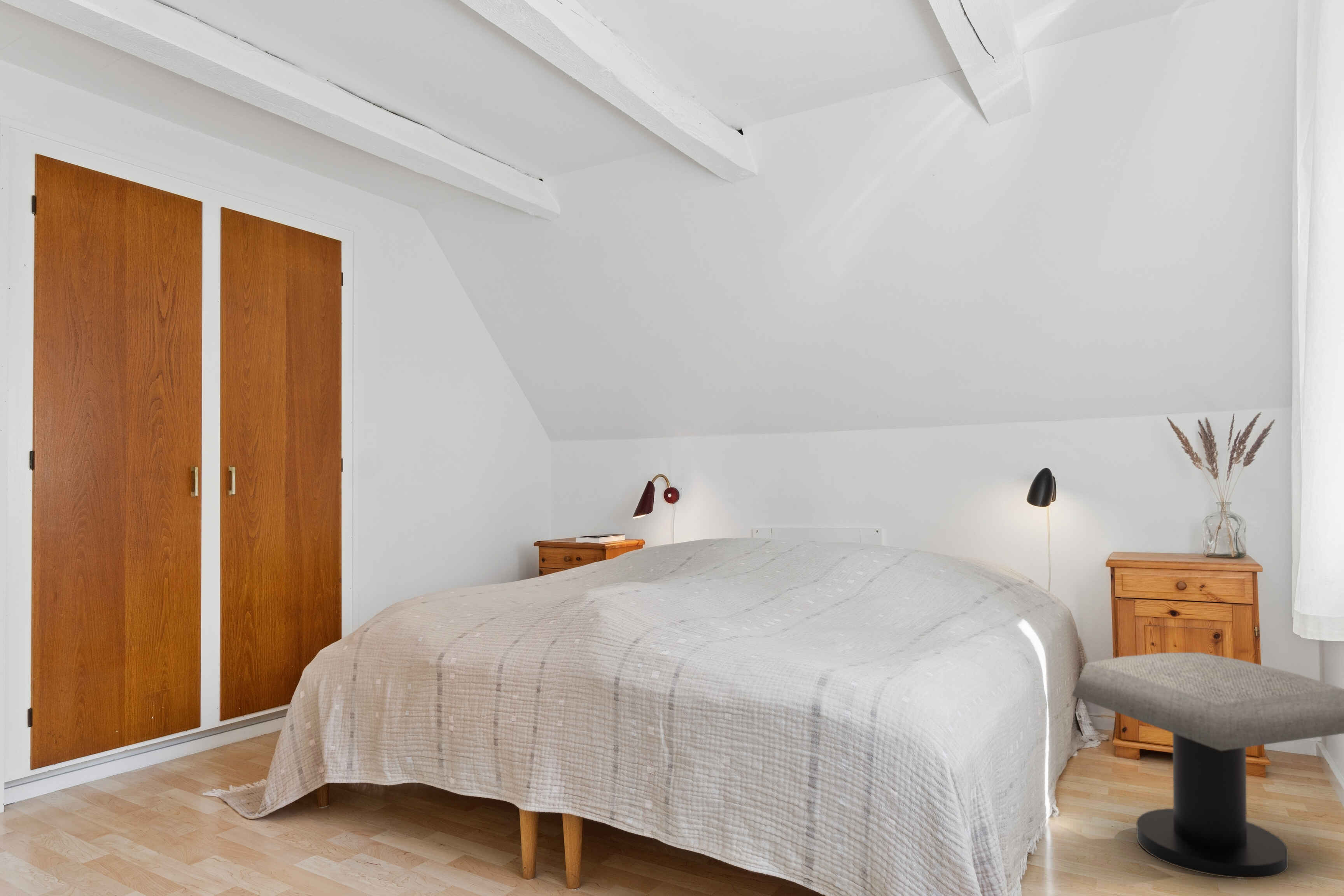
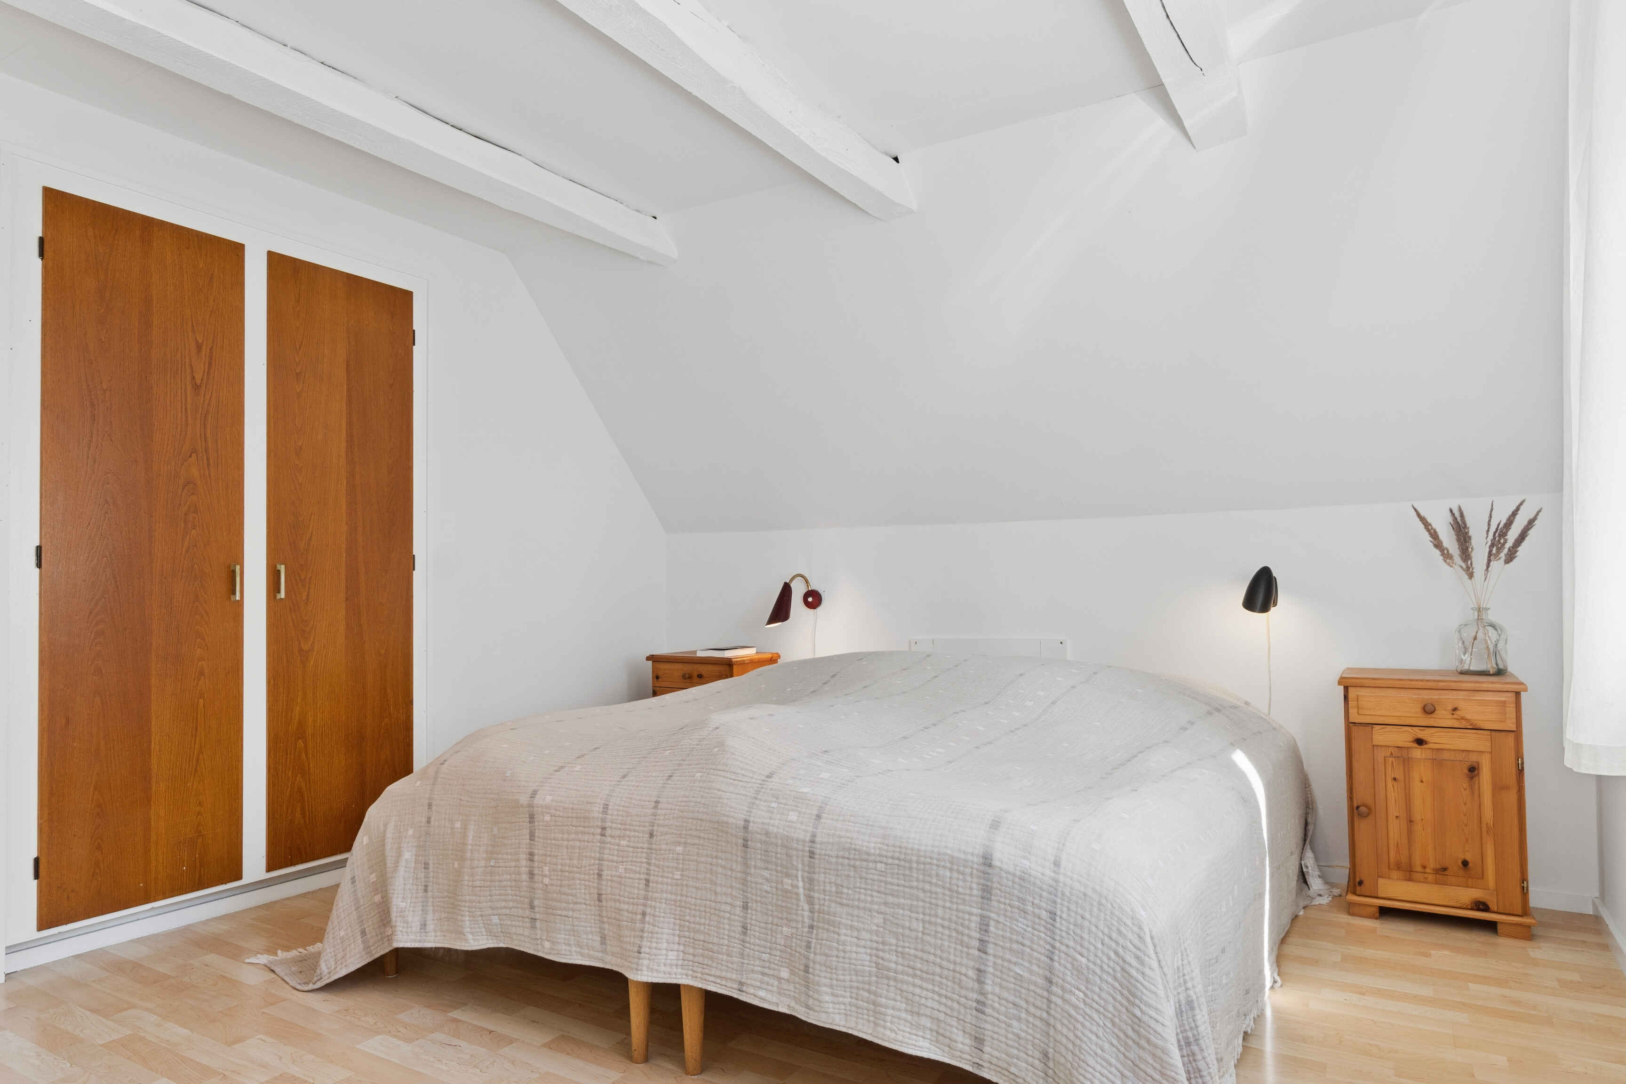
- stool [1071,652,1344,879]
